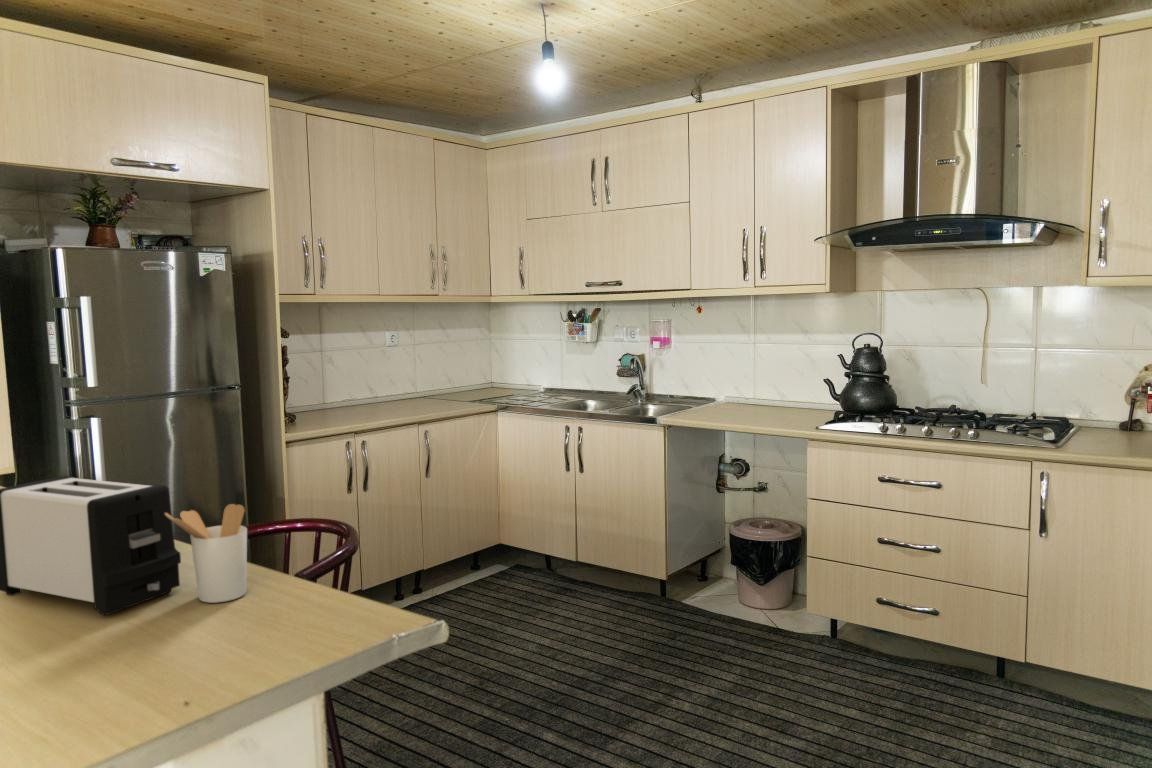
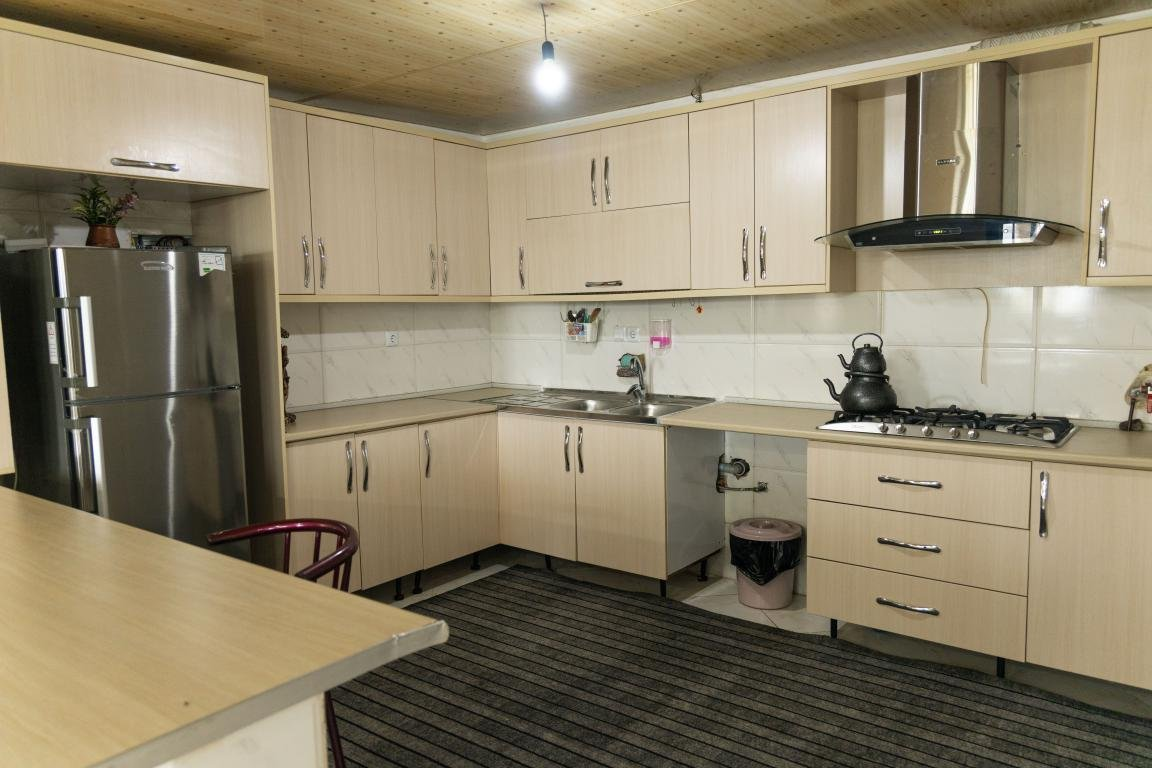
- toaster [0,475,182,616]
- utensil holder [165,503,248,604]
